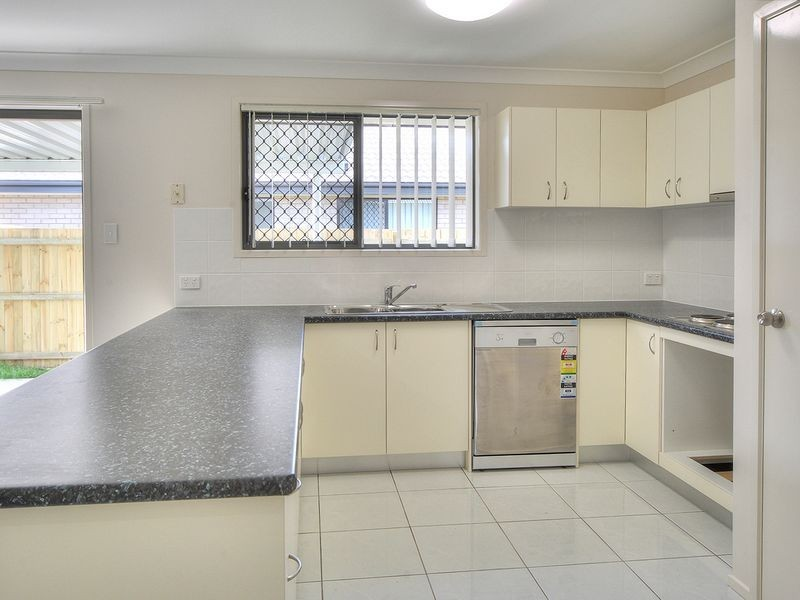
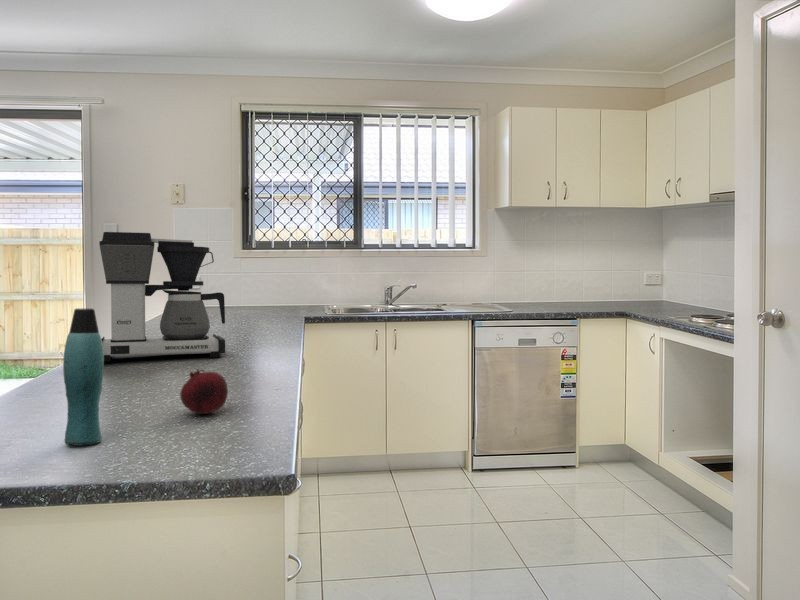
+ bottle [62,307,105,447]
+ fruit [179,368,229,415]
+ coffee maker [98,231,226,362]
